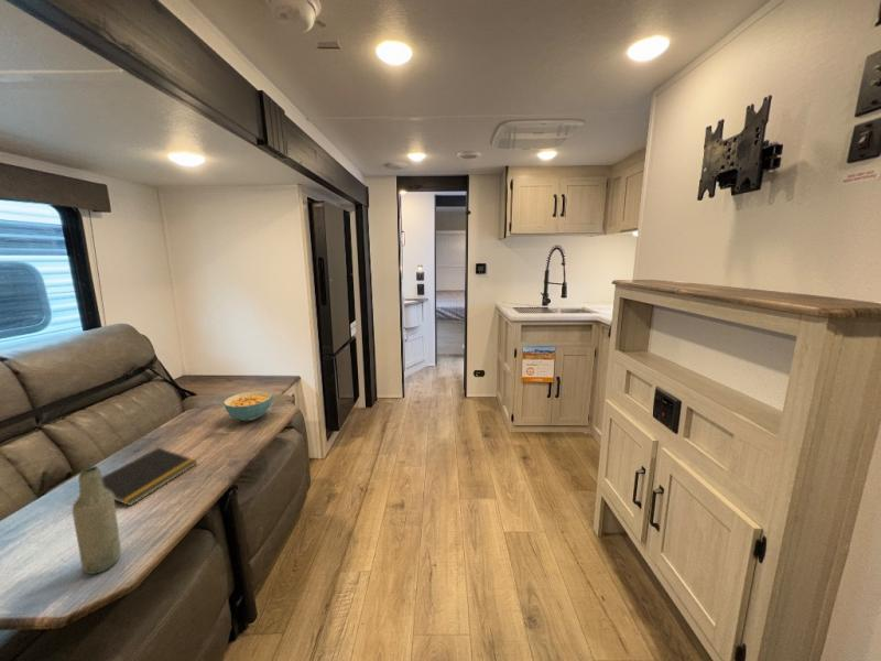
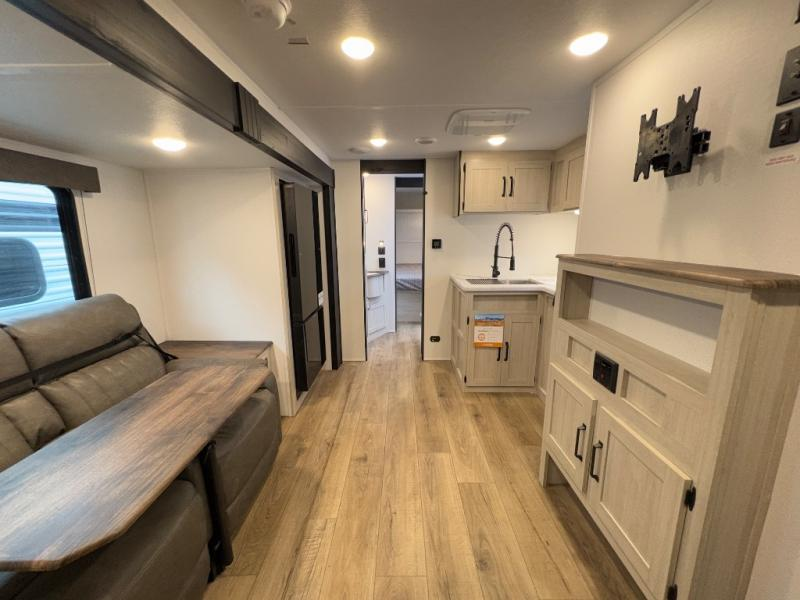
- cereal bowl [222,390,273,422]
- bottle [72,465,122,575]
- notepad [101,447,198,507]
